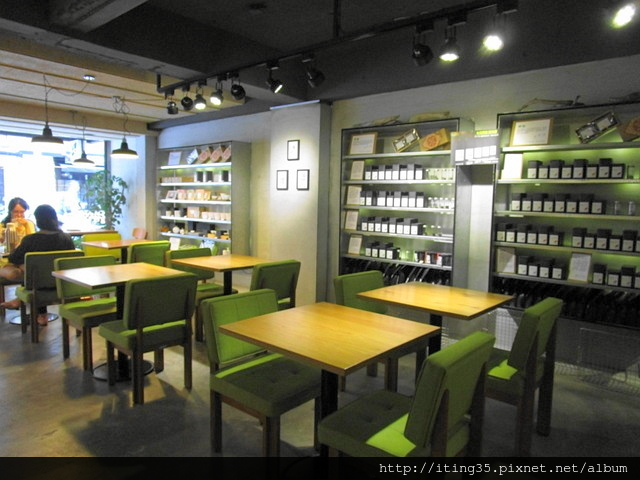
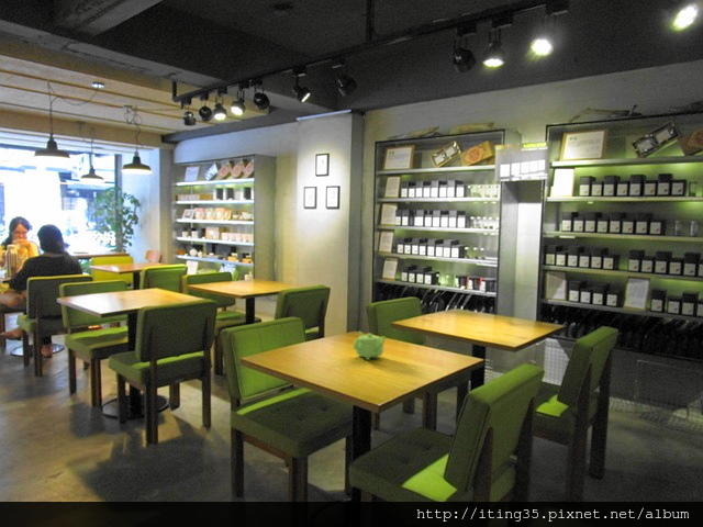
+ teapot [353,330,387,361]
